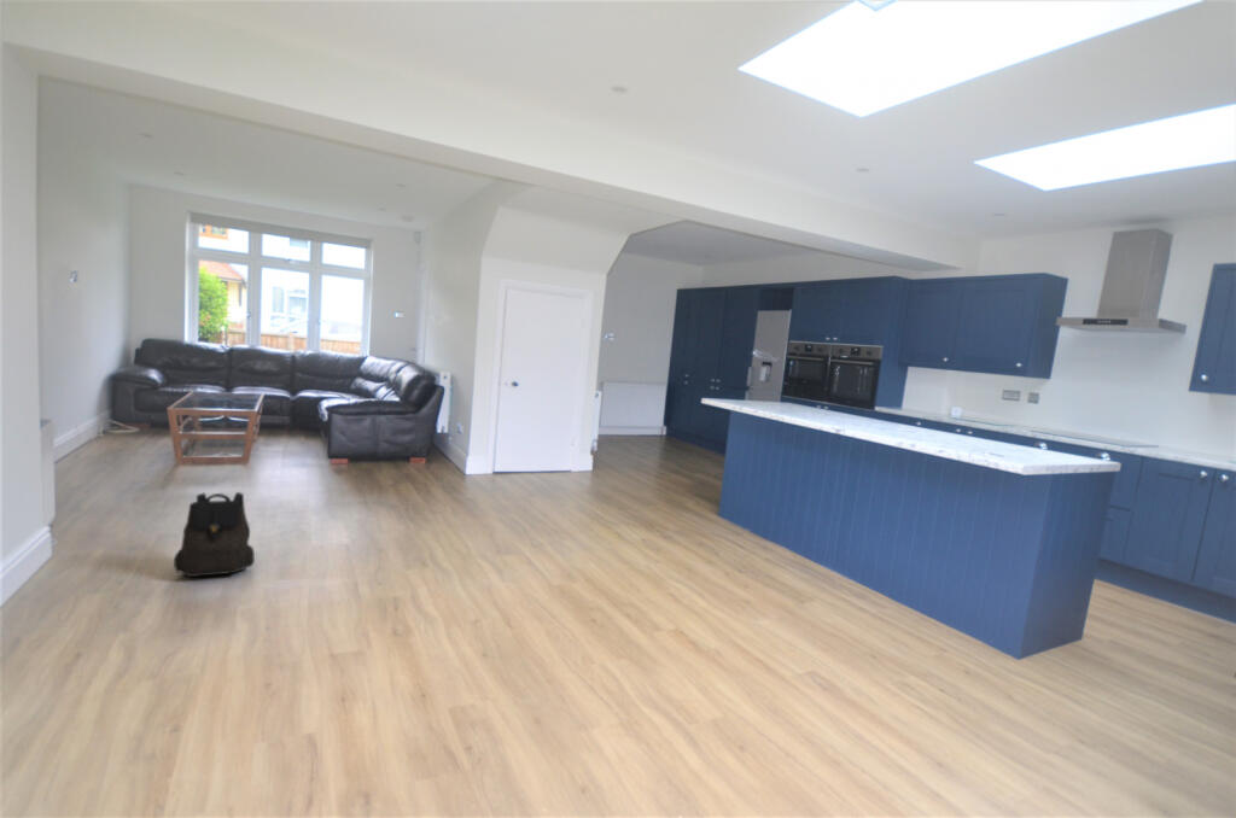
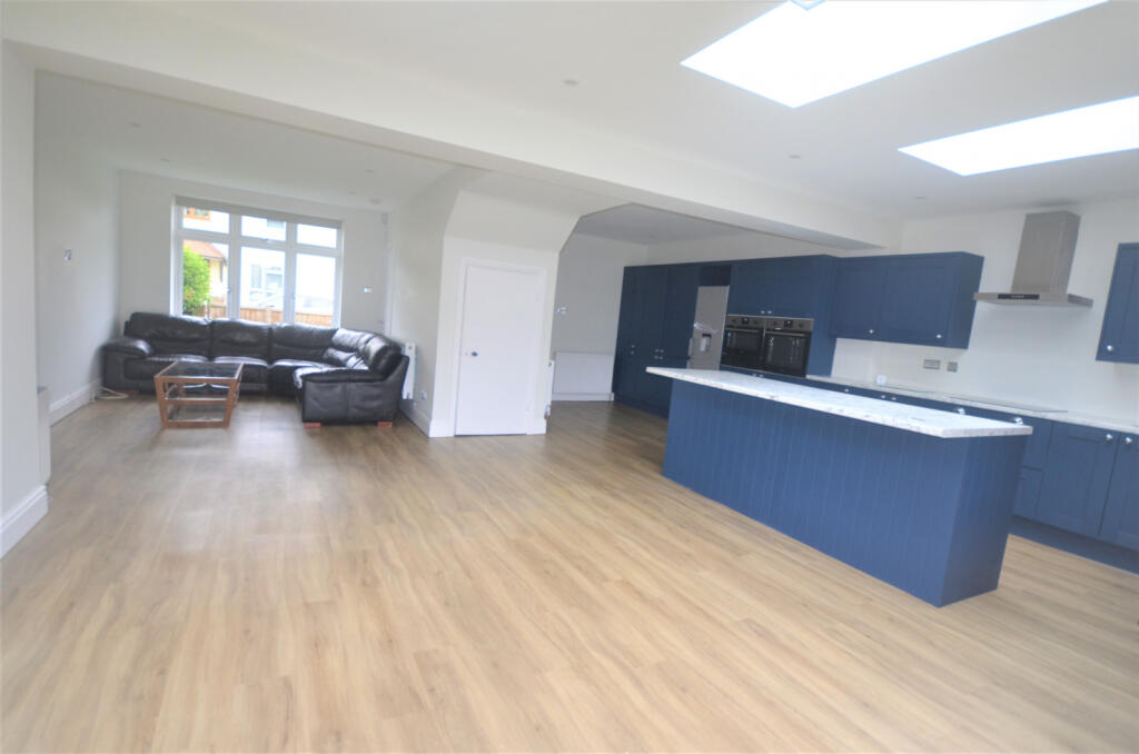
- backpack [173,491,256,578]
